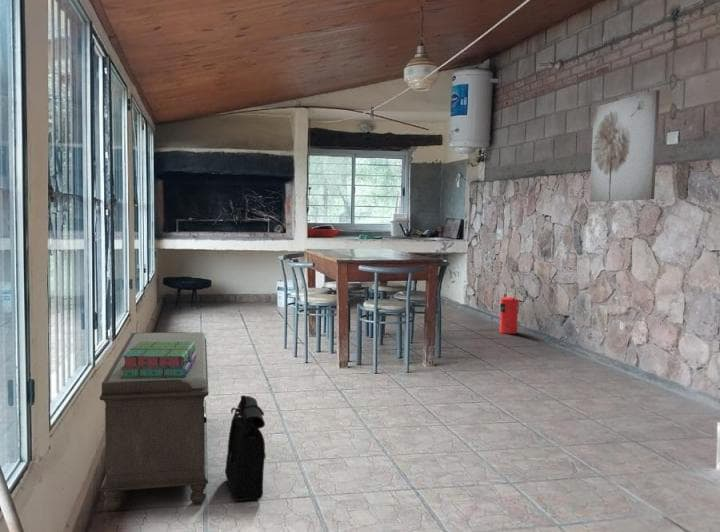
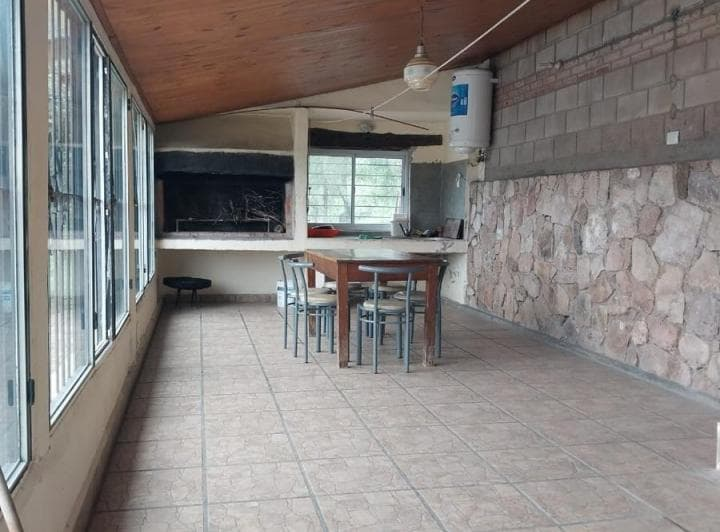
- stack of books [120,342,196,378]
- backpack [224,394,267,502]
- wall art [589,89,661,203]
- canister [498,286,519,335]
- bench [99,331,210,511]
